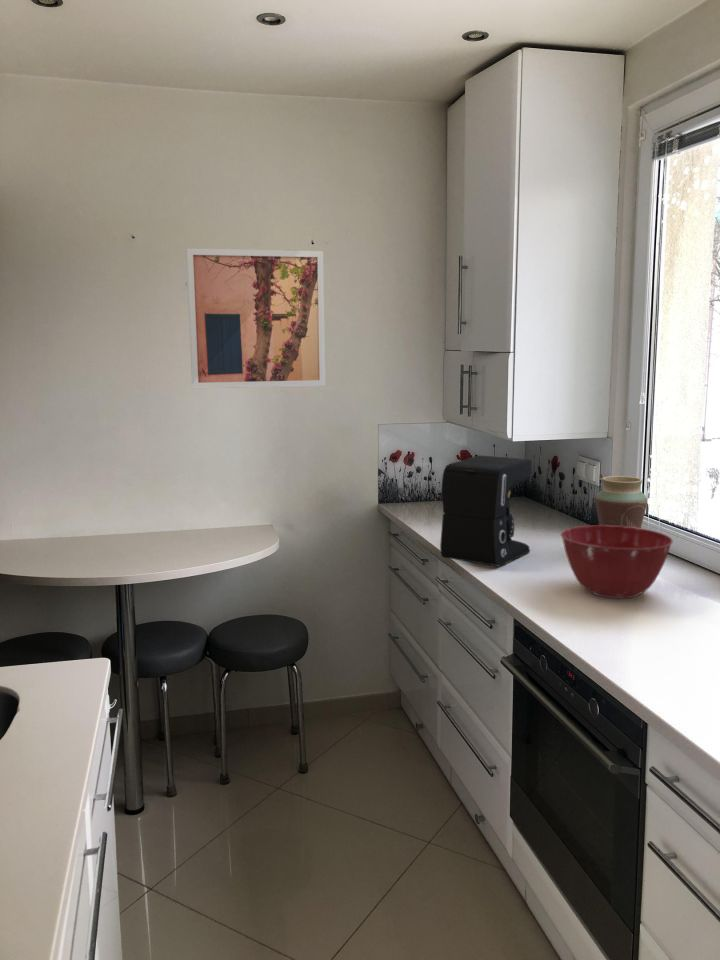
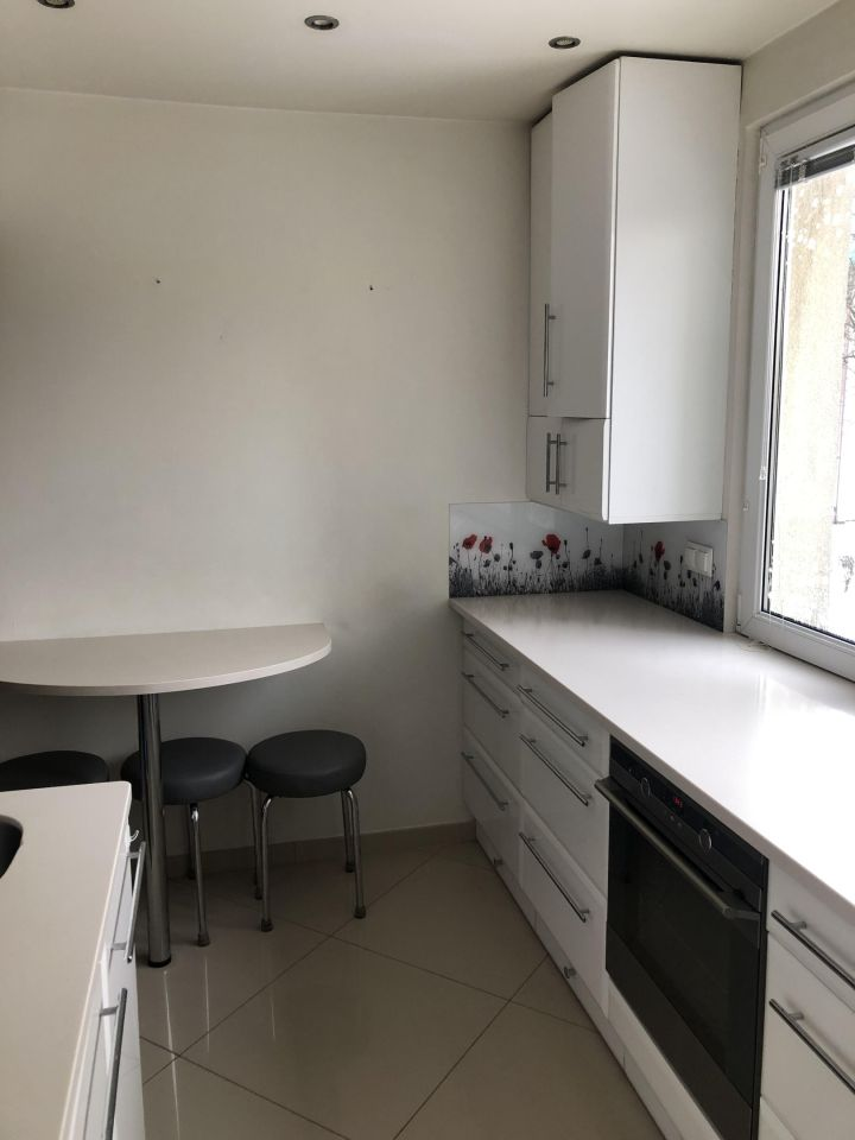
- vase [594,475,648,529]
- wall art [185,247,326,390]
- mixing bowl [560,524,674,599]
- coffee maker [439,454,533,567]
